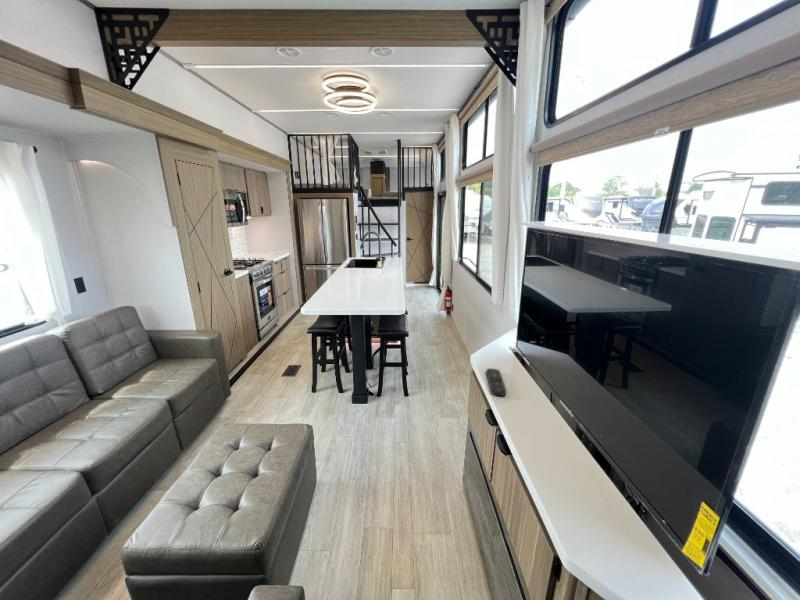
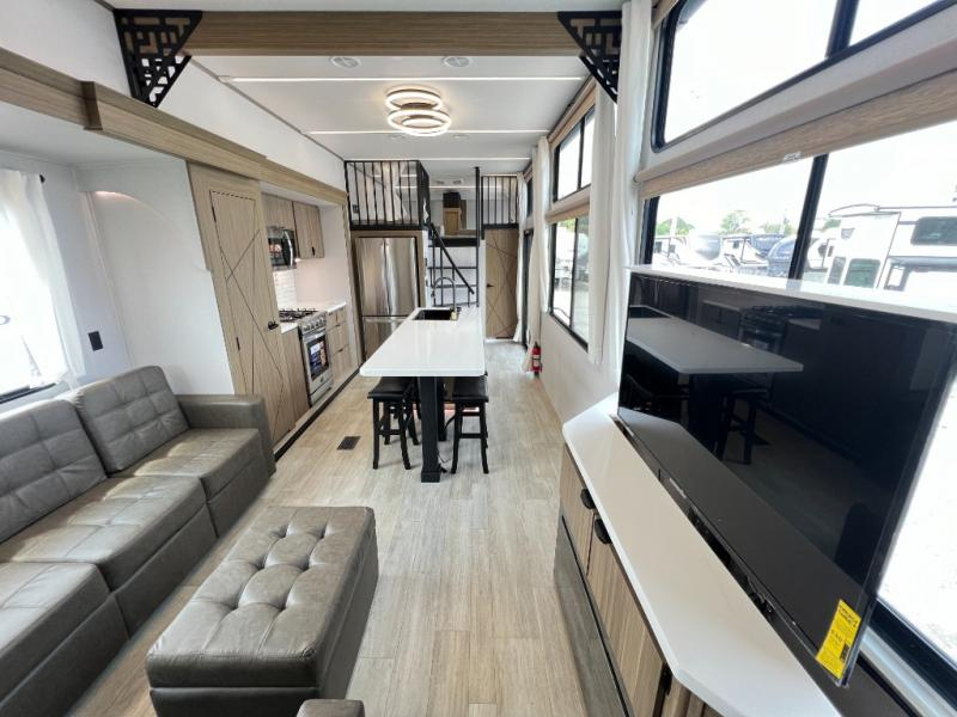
- remote control [485,368,508,397]
